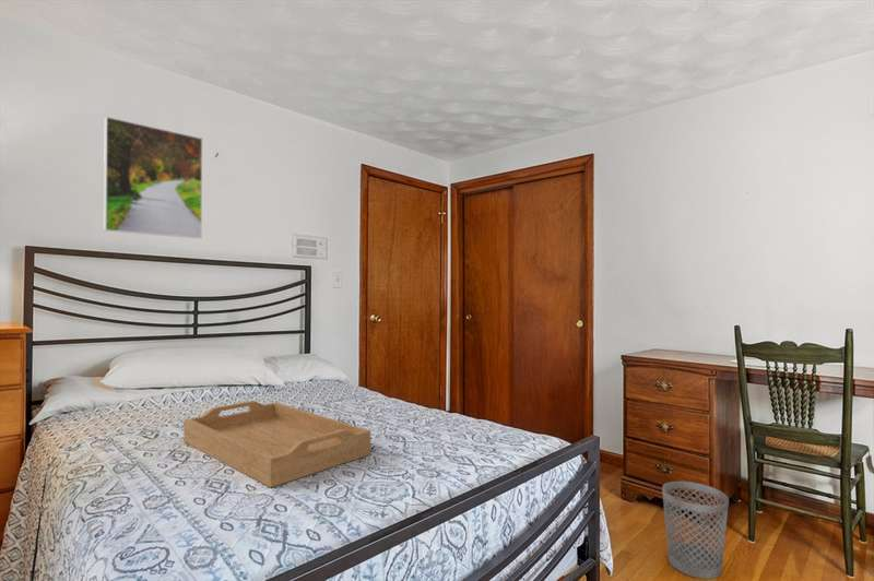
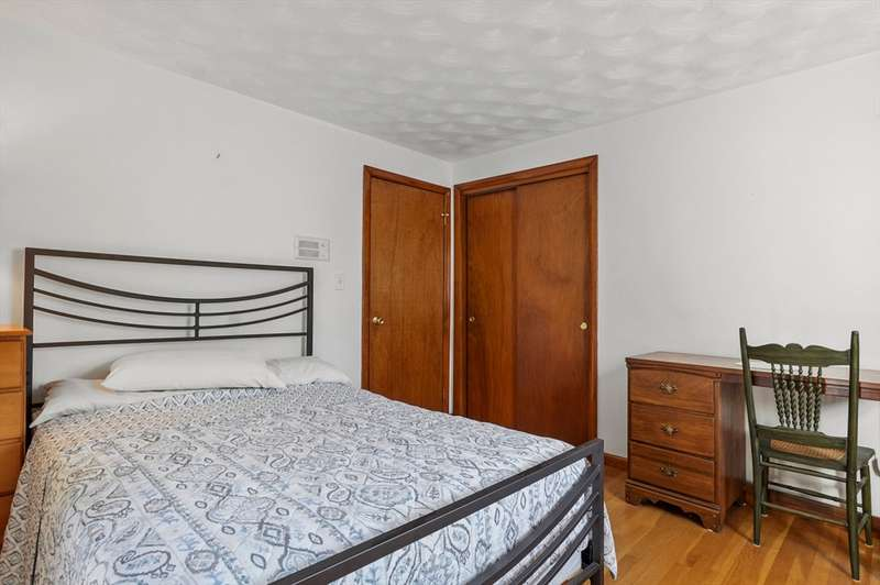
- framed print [103,116,203,239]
- wastebasket [661,481,730,580]
- serving tray [182,400,371,488]
